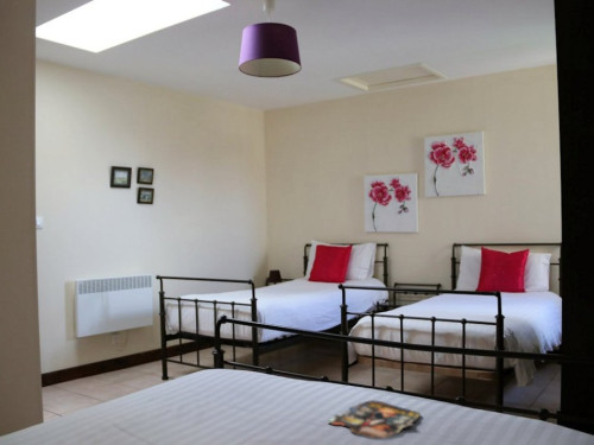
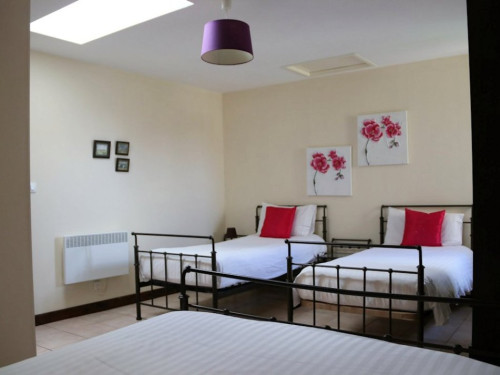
- magazine [327,399,422,440]
